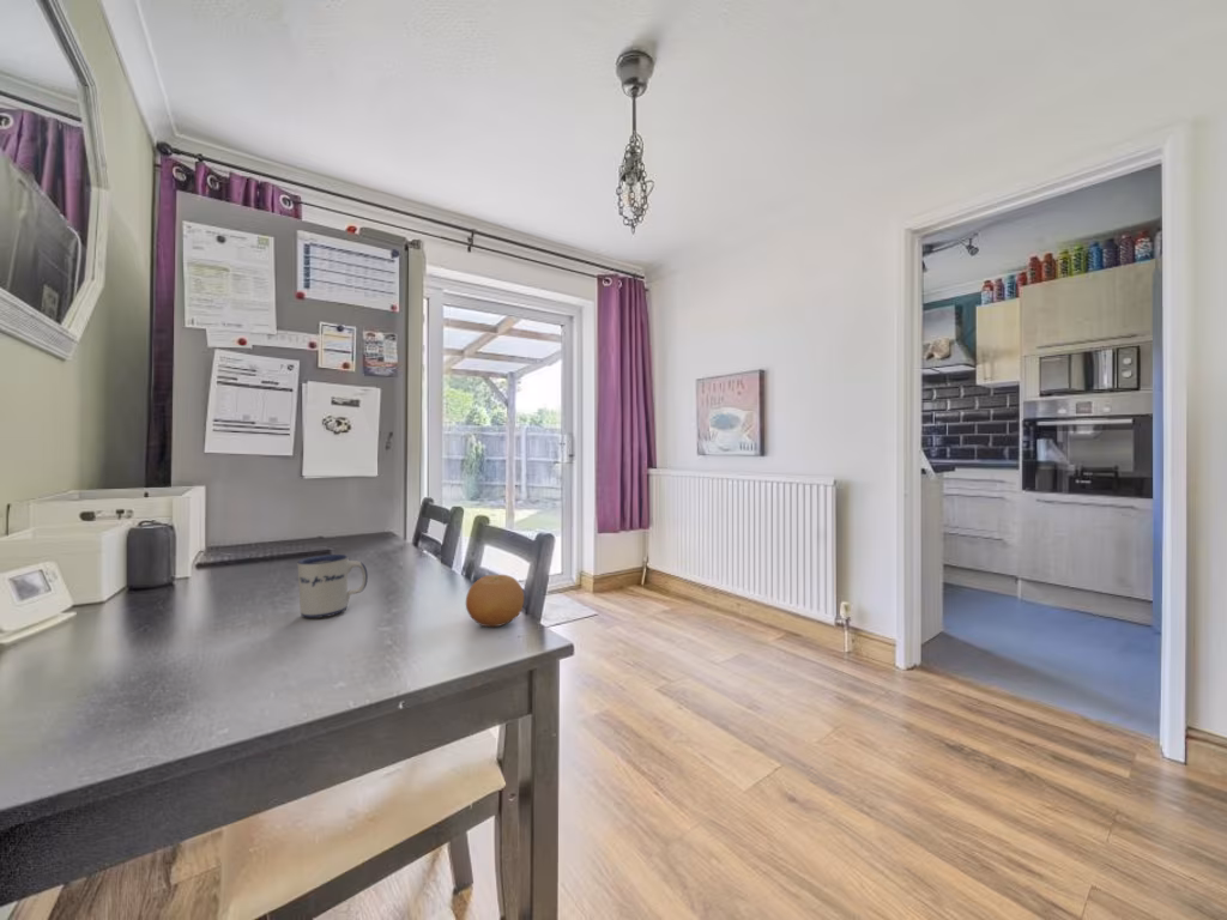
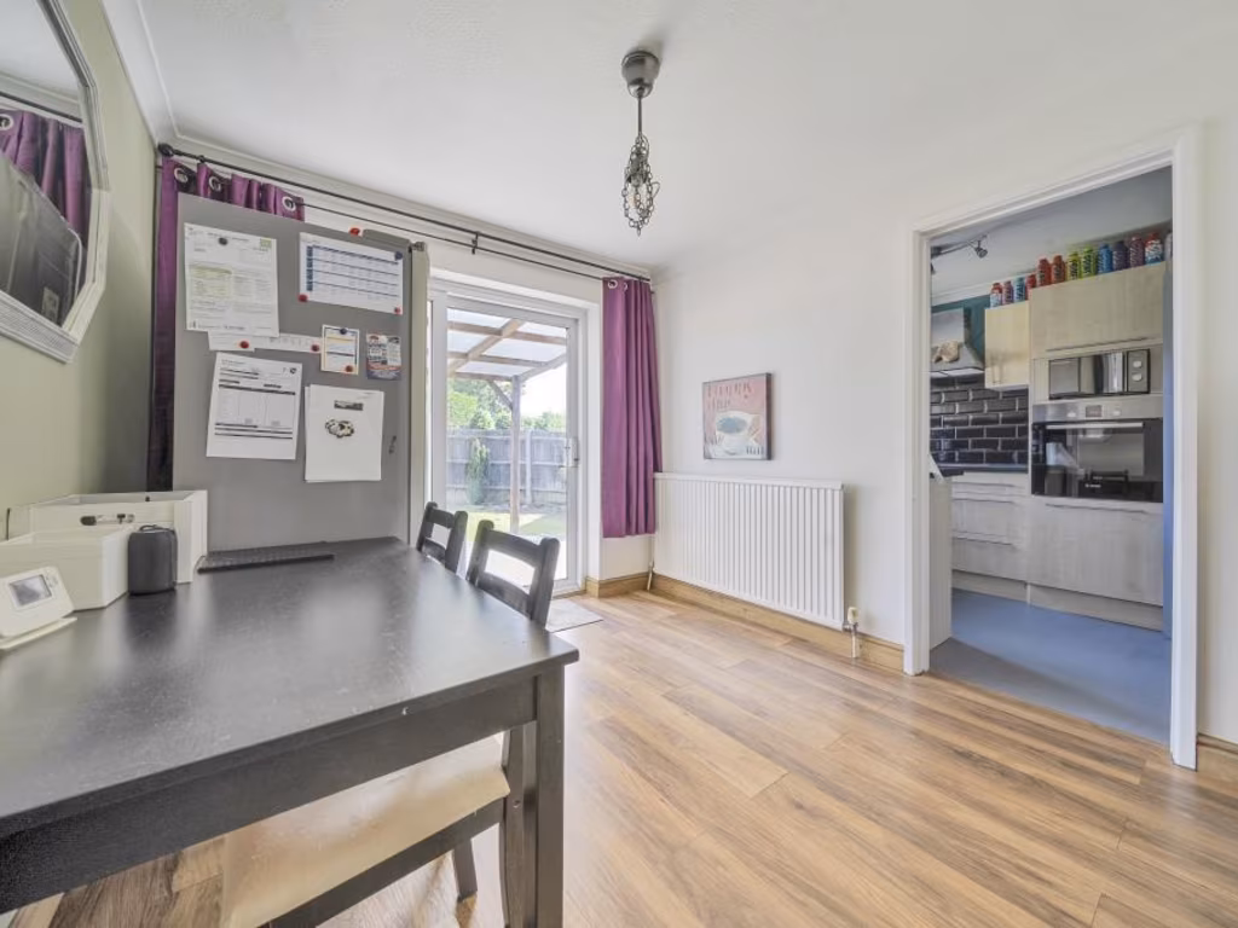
- fruit [465,574,525,628]
- mug [297,553,369,619]
